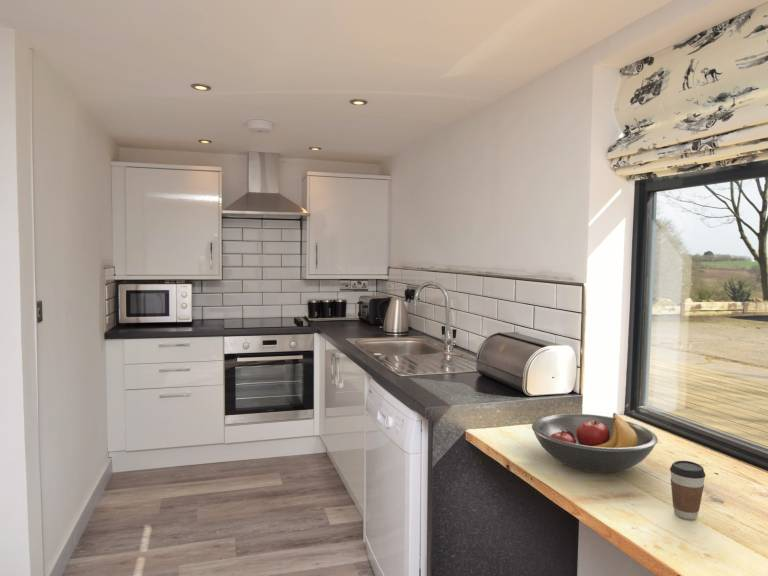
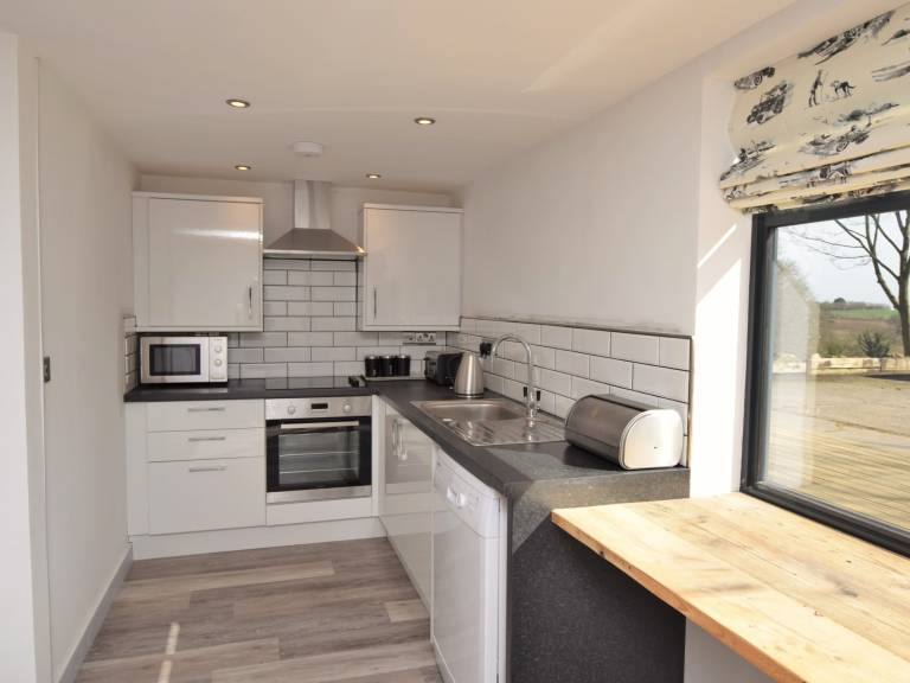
- fruit bowl [531,412,659,474]
- coffee cup [669,460,707,520]
